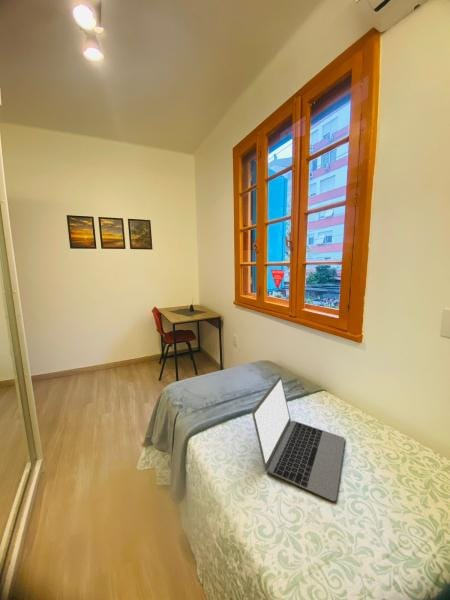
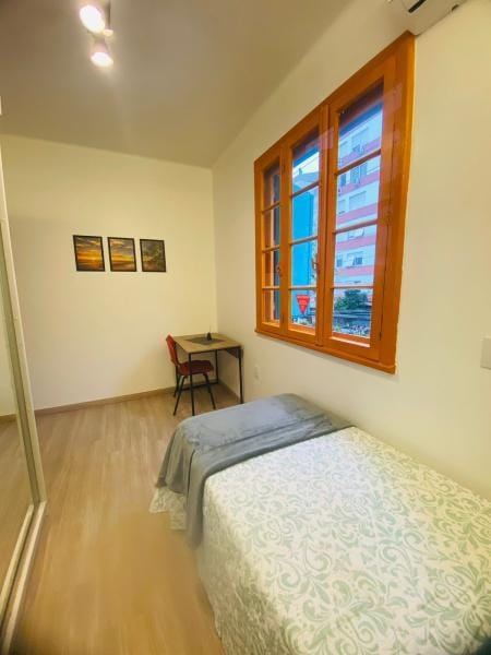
- laptop [251,375,346,502]
